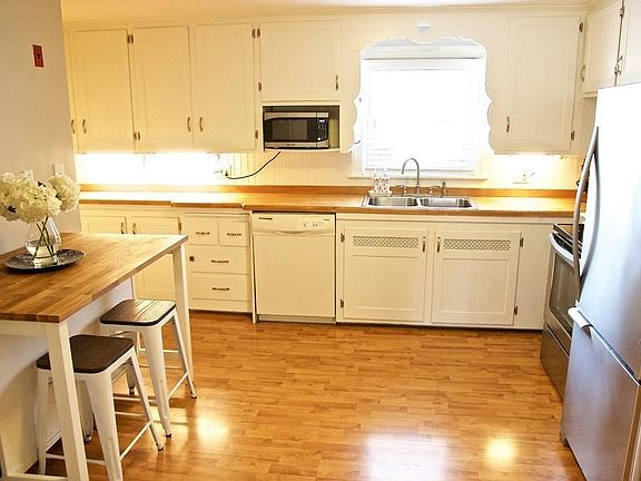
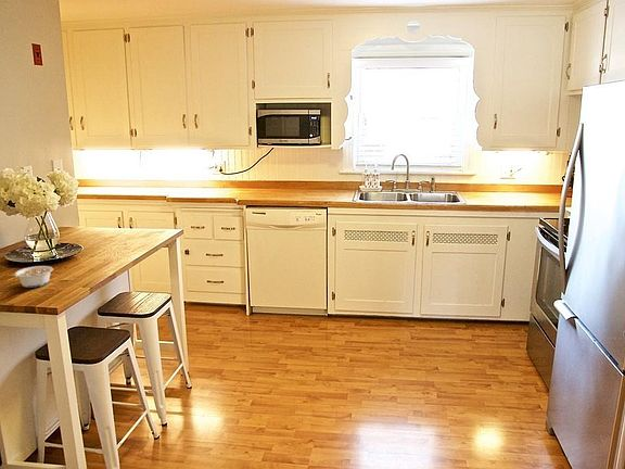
+ legume [10,265,54,289]
